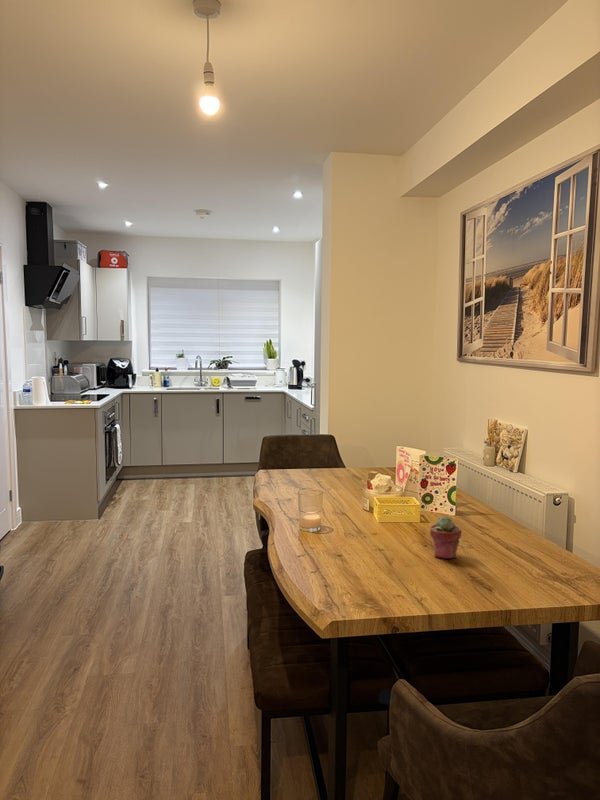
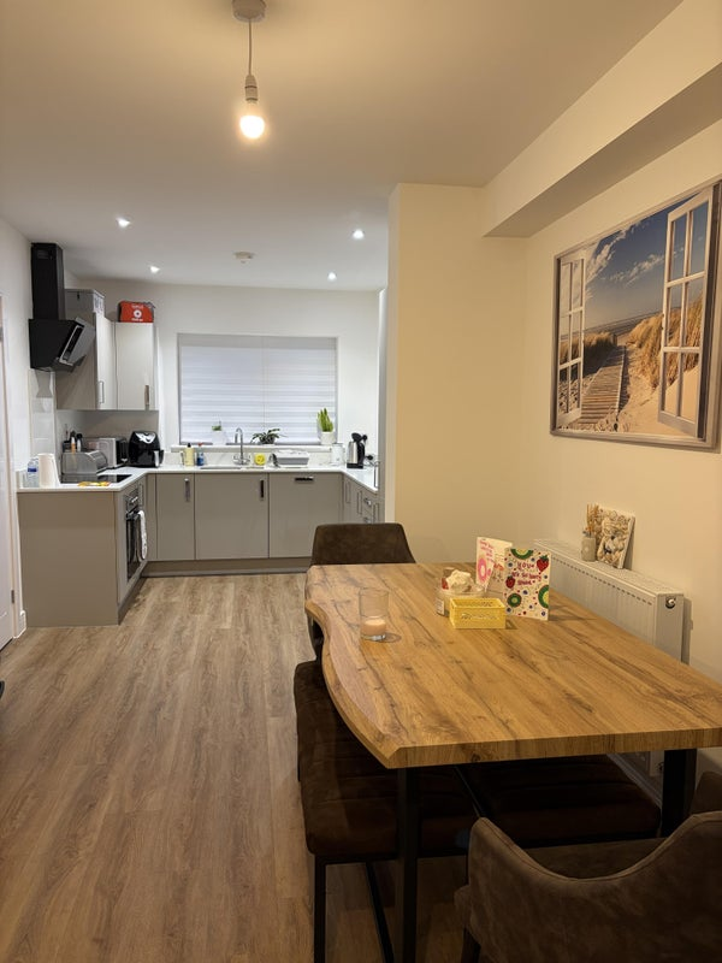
- potted succulent [429,516,463,560]
